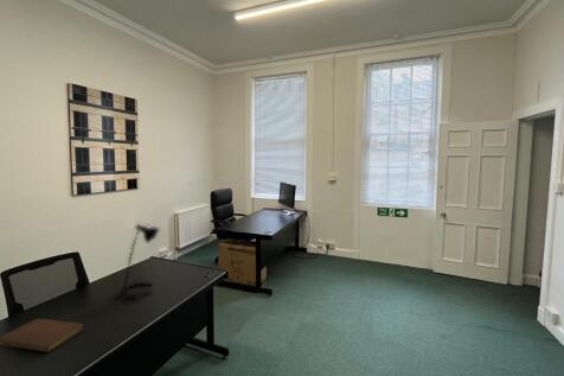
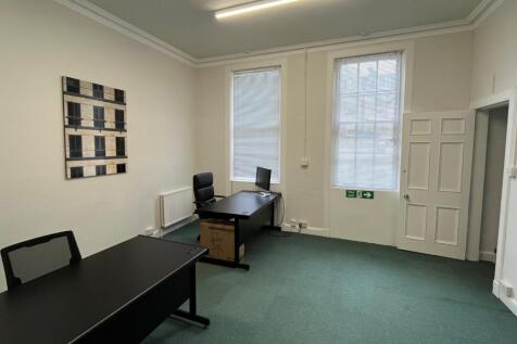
- notebook [0,318,84,353]
- desk lamp [120,222,161,300]
